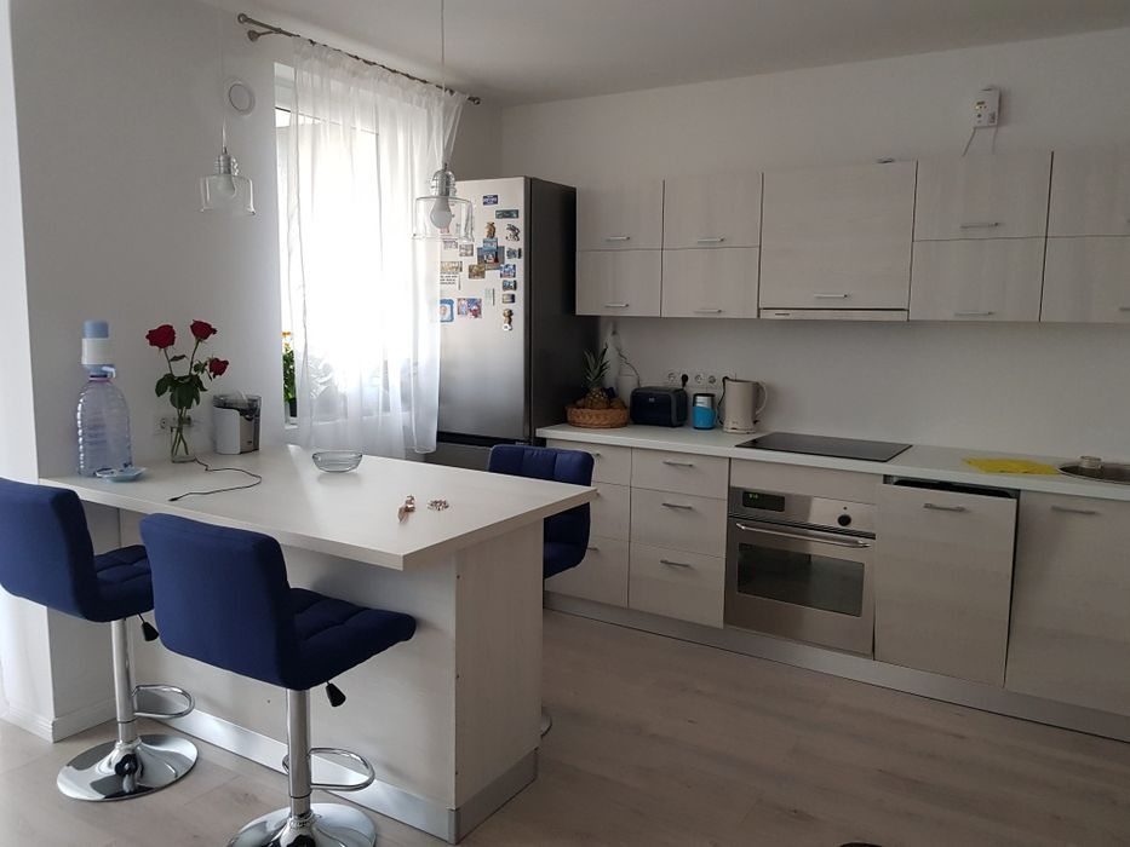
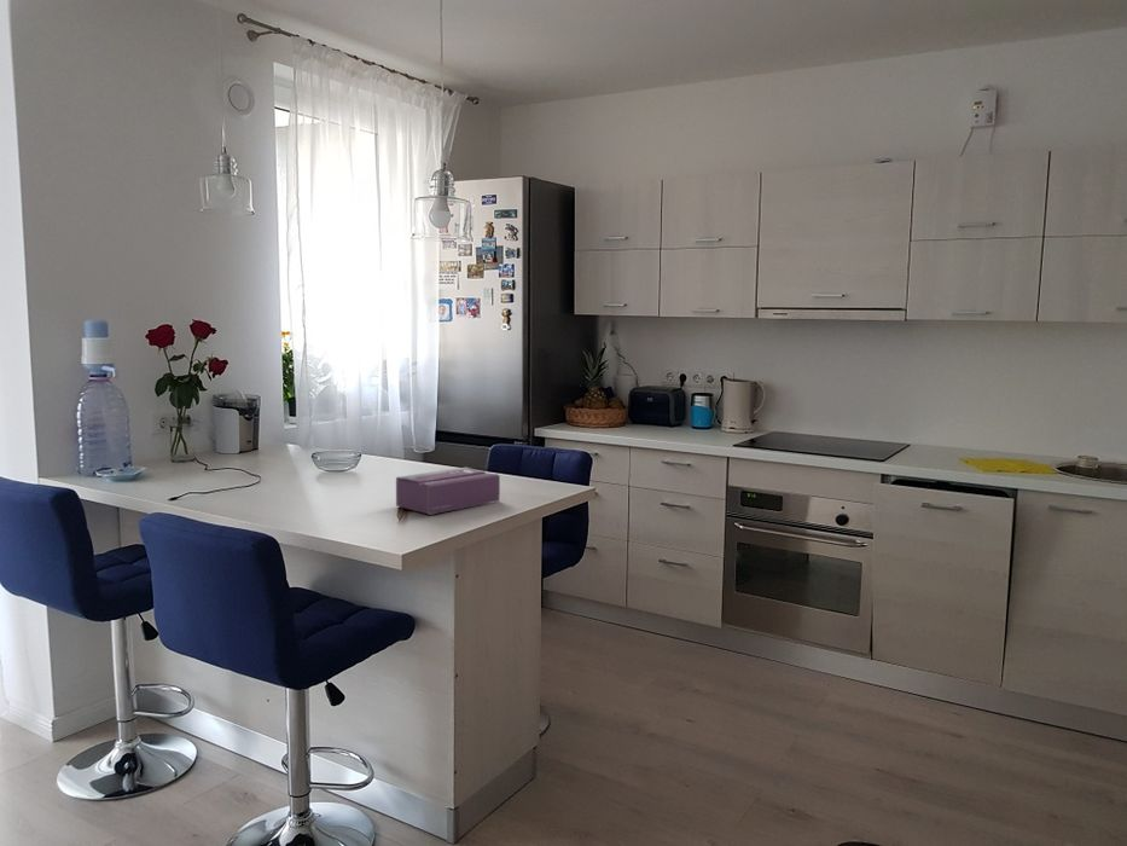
+ tissue box [395,467,501,515]
